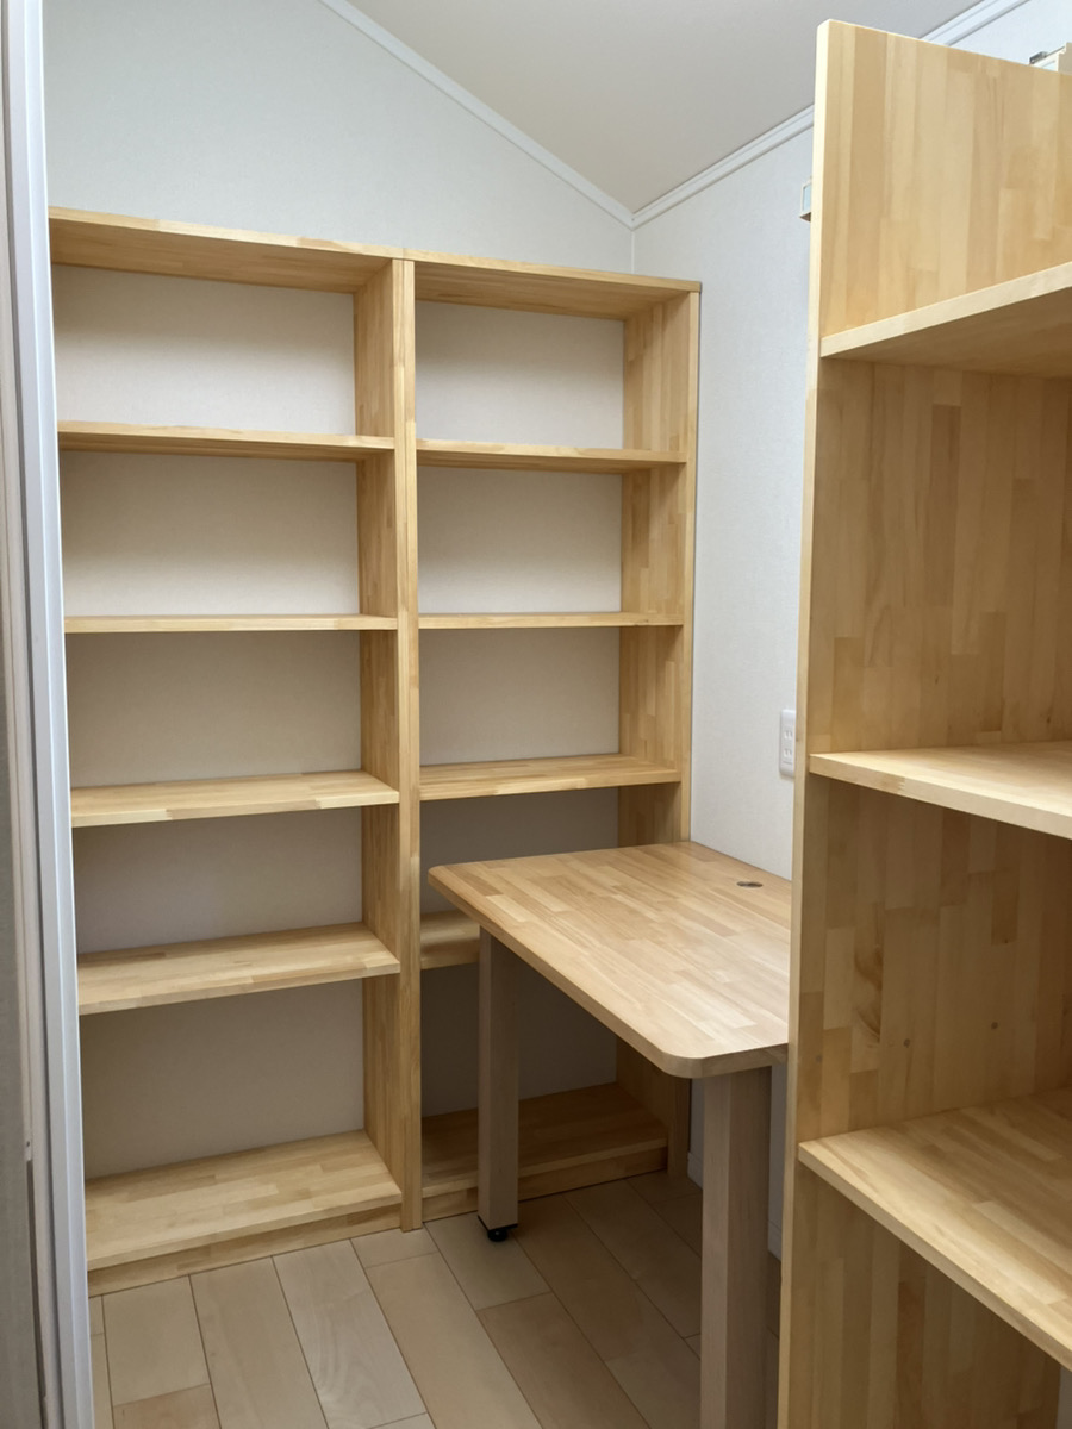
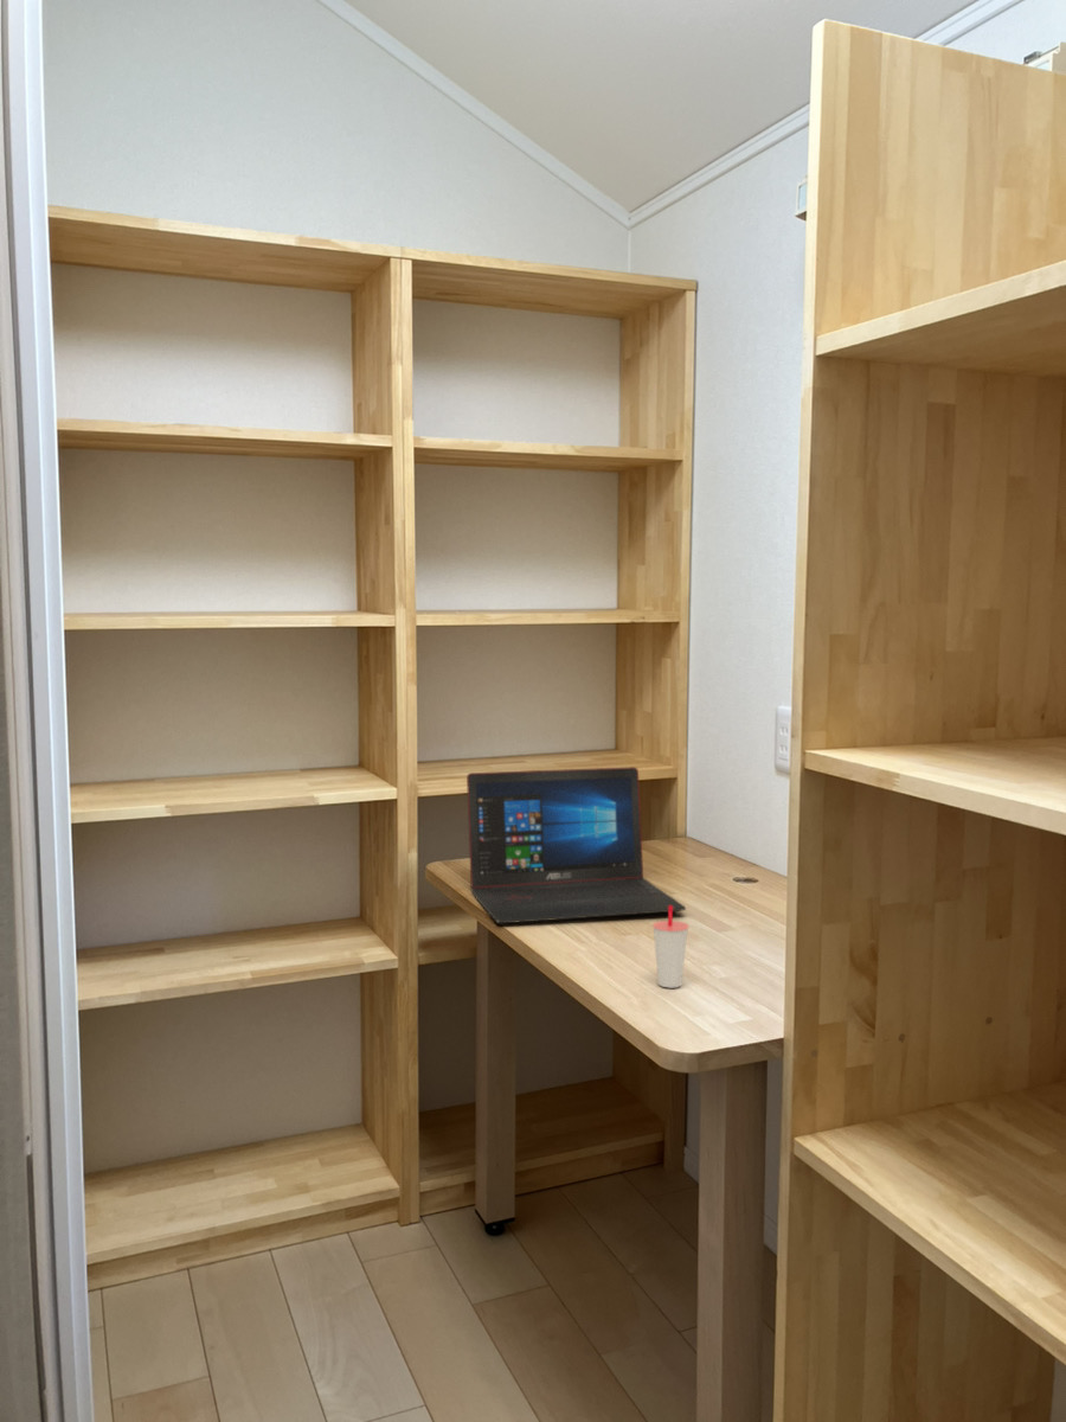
+ laptop [465,766,687,924]
+ cup [651,905,689,988]
